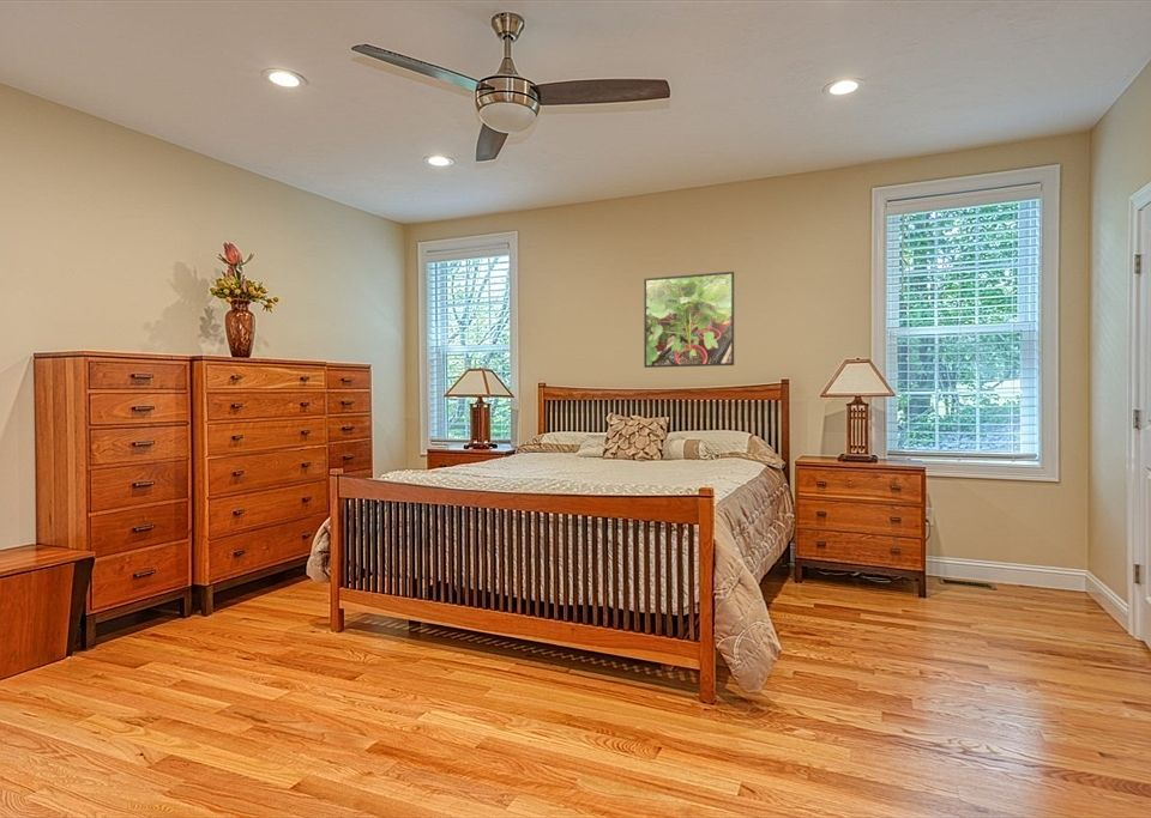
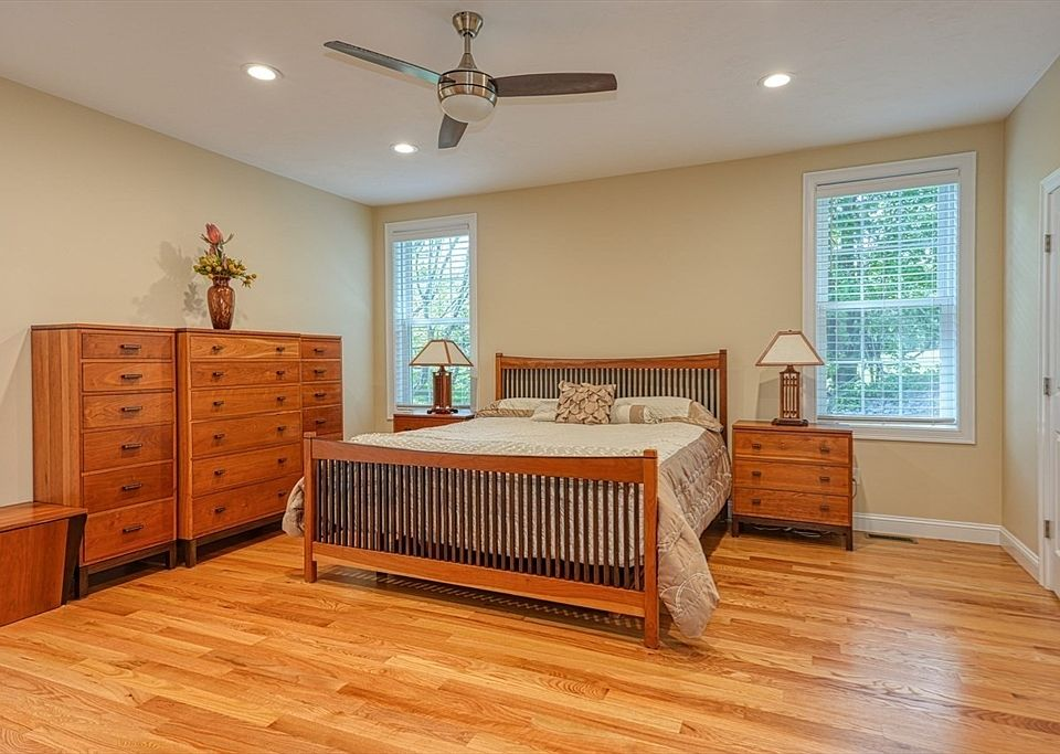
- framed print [643,271,735,369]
